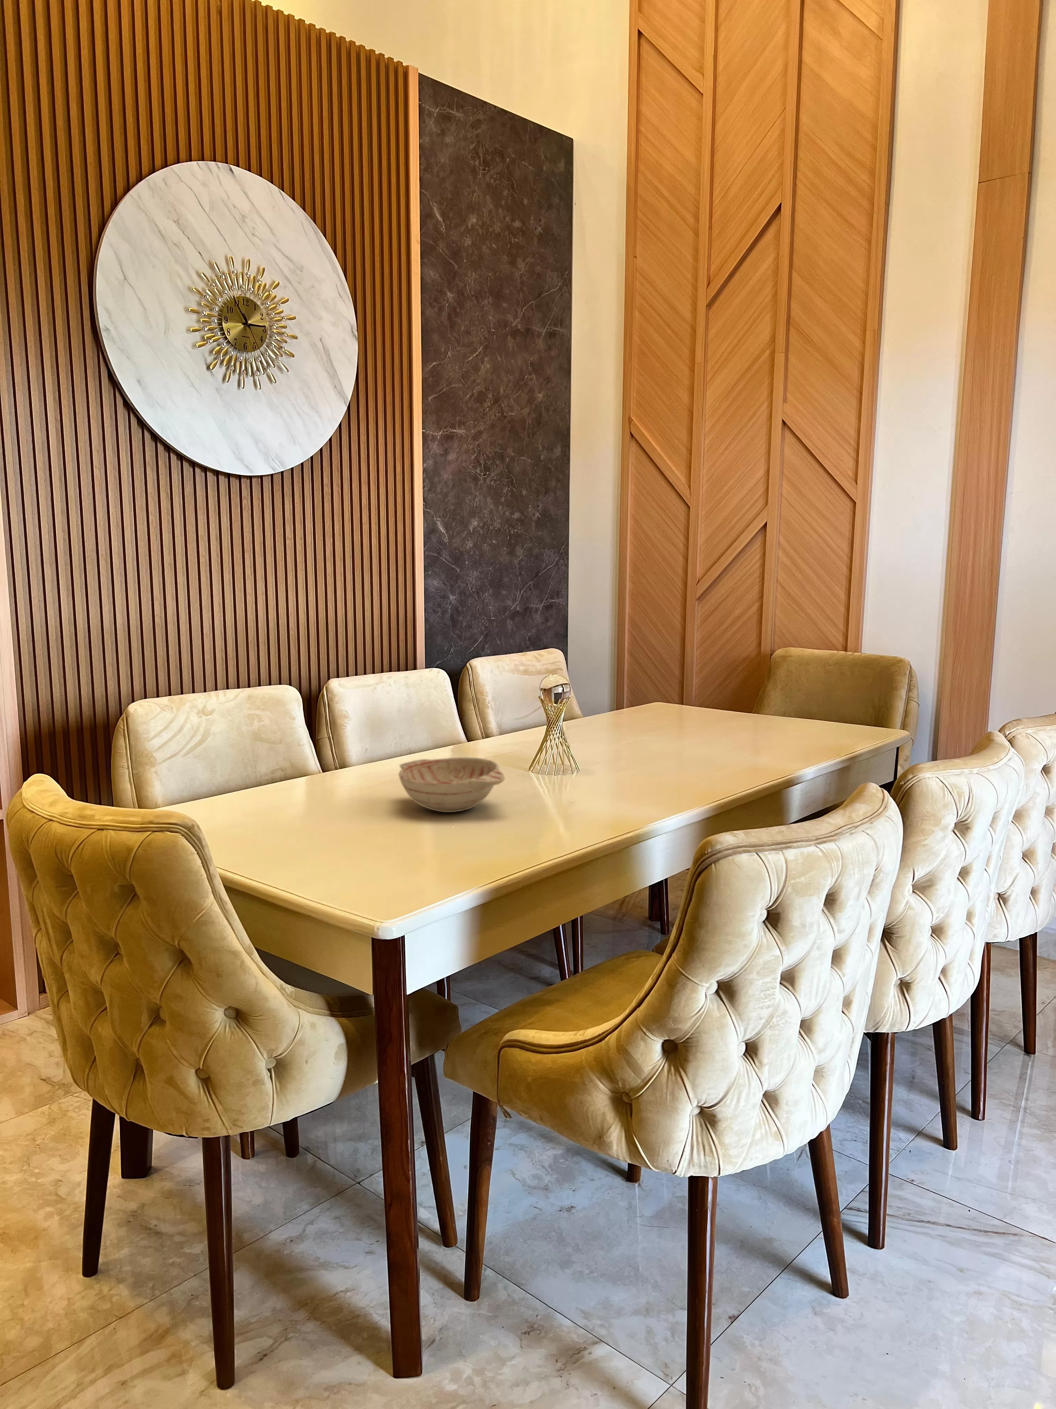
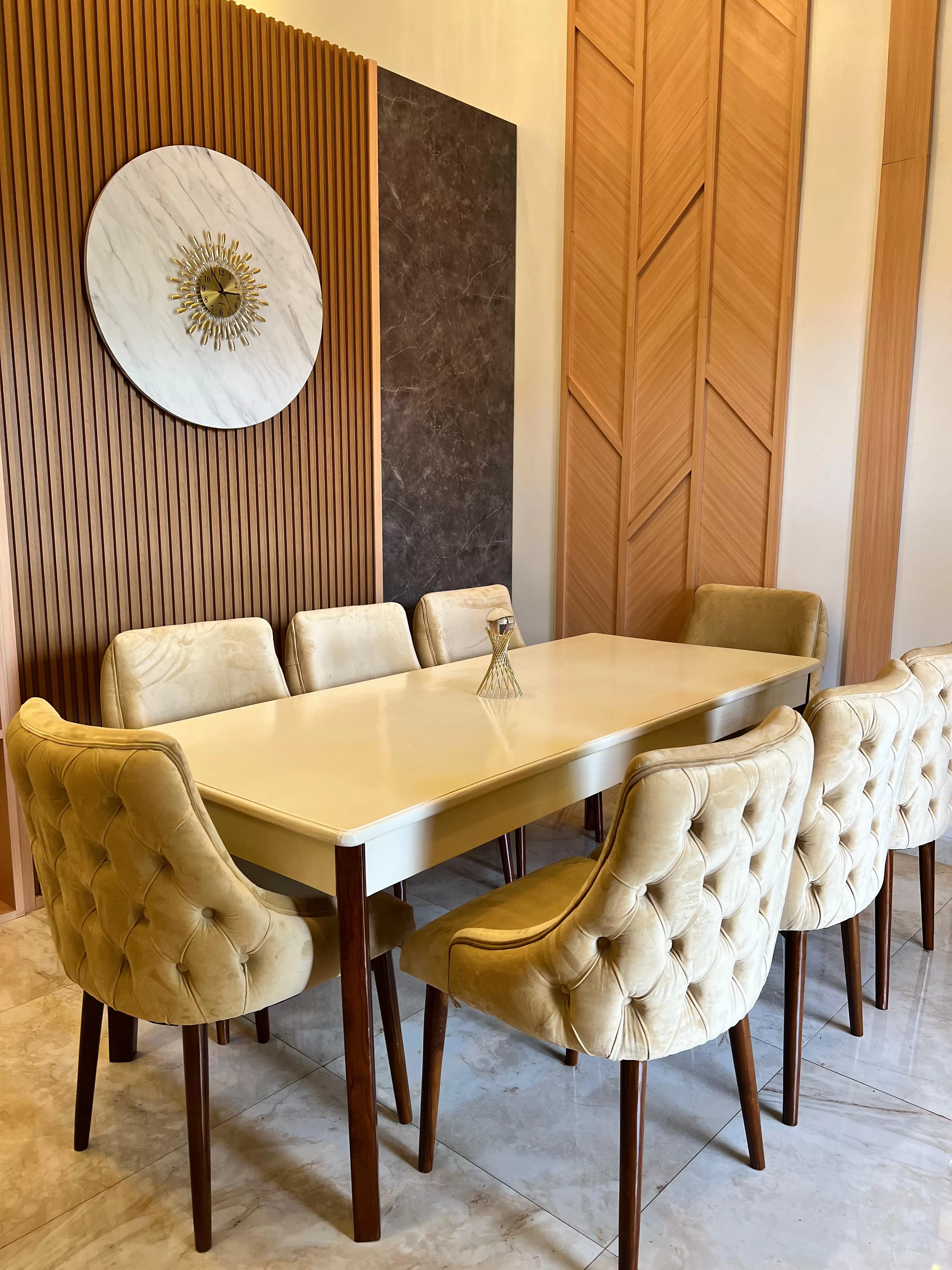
- decorative bowl [398,757,506,812]
